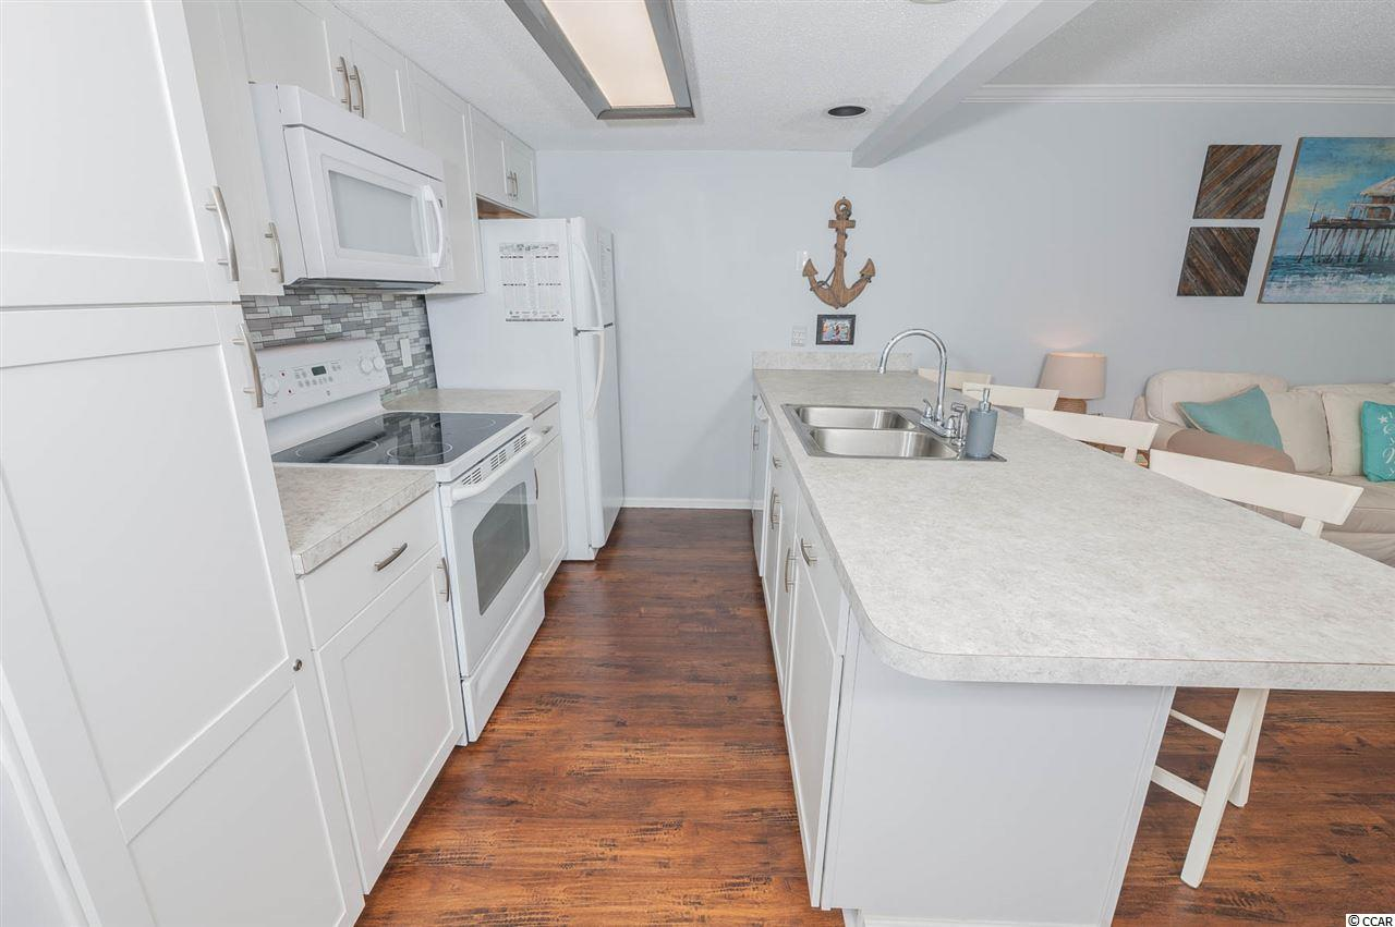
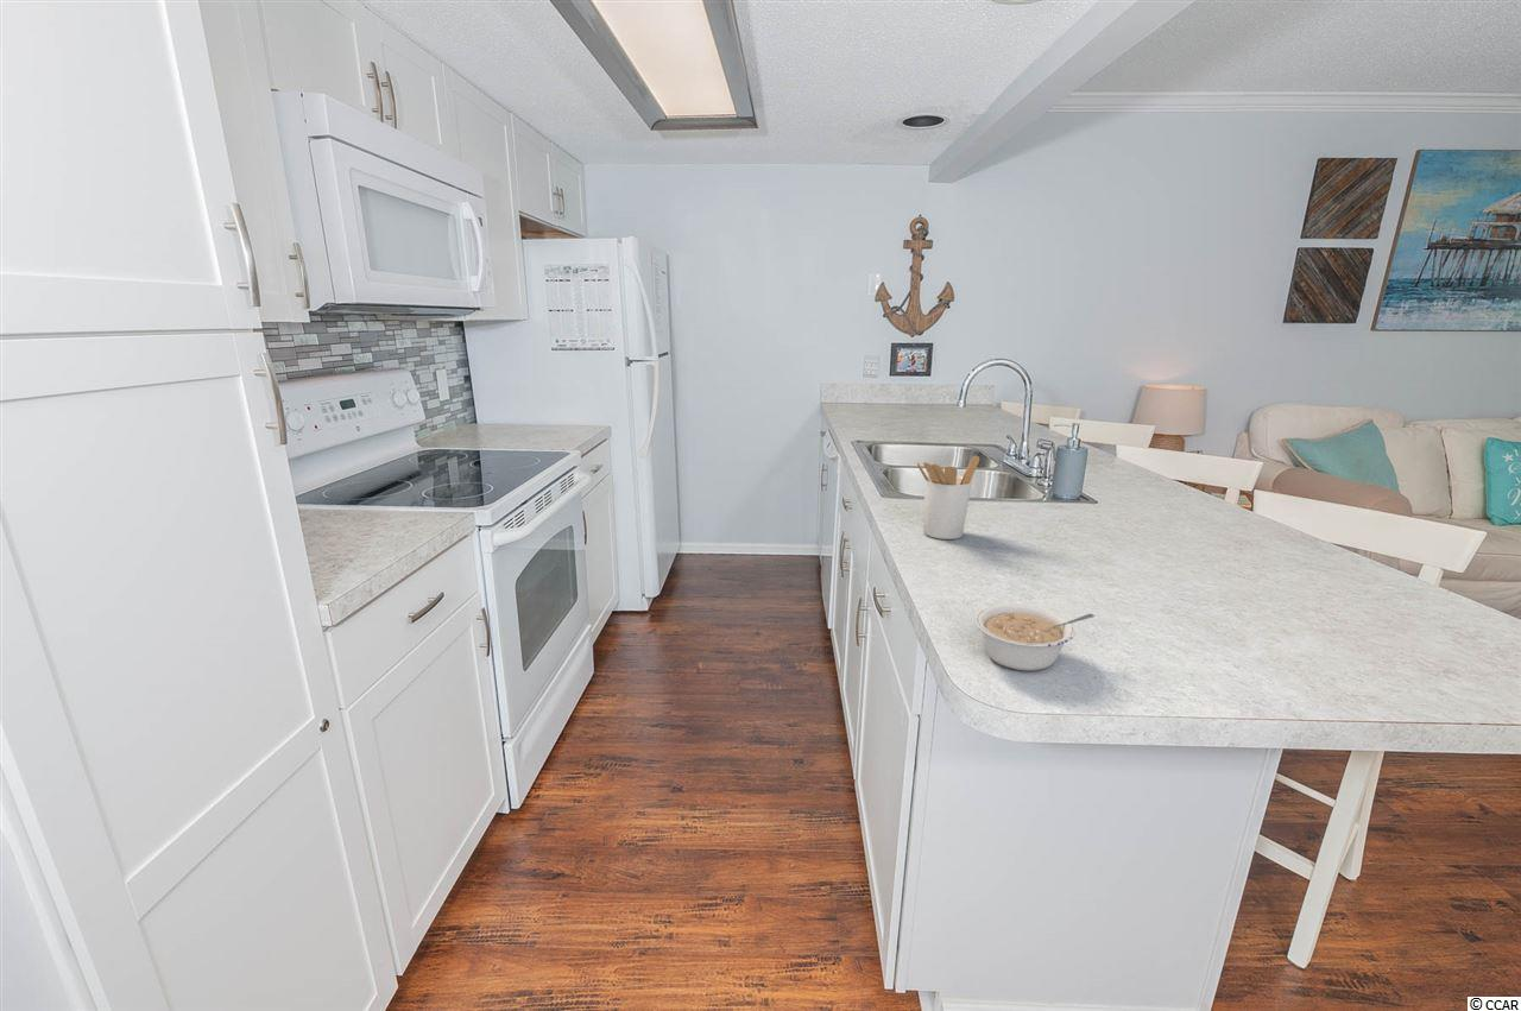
+ legume [973,602,1096,671]
+ utensil holder [915,454,980,541]
